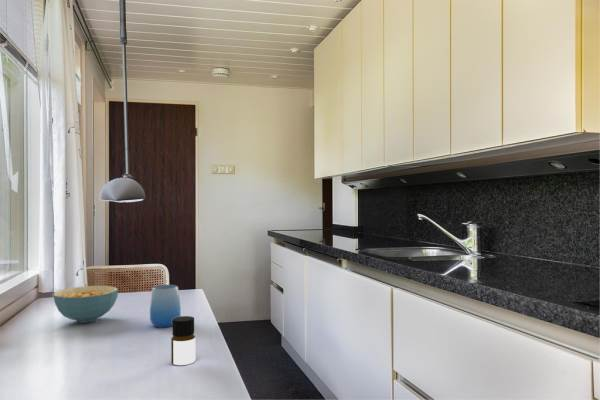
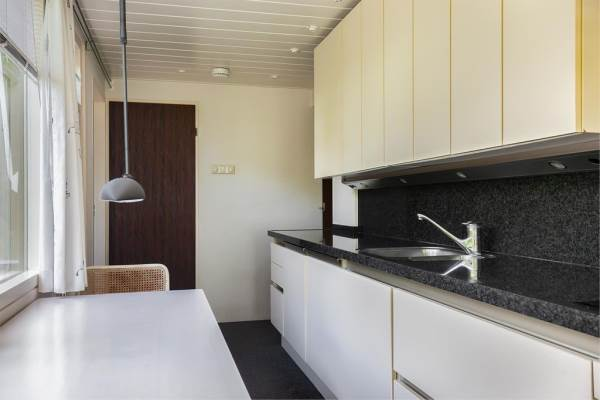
- cereal bowl [52,285,119,324]
- bottle [170,315,196,366]
- cup [149,284,182,329]
